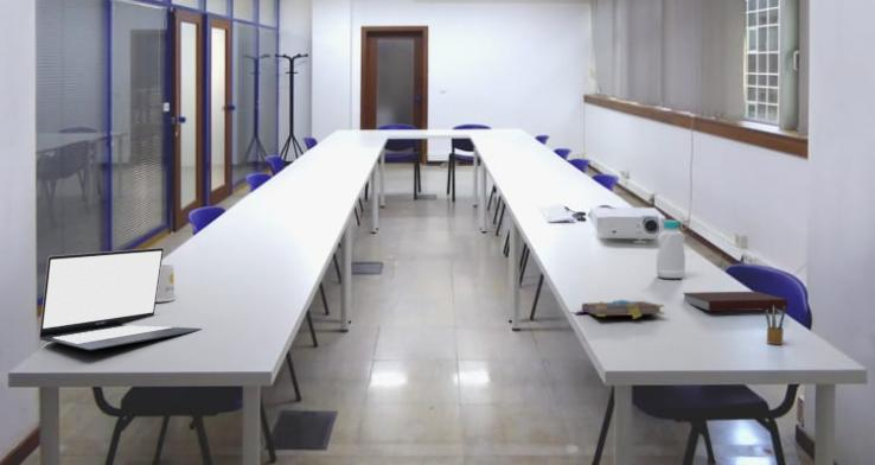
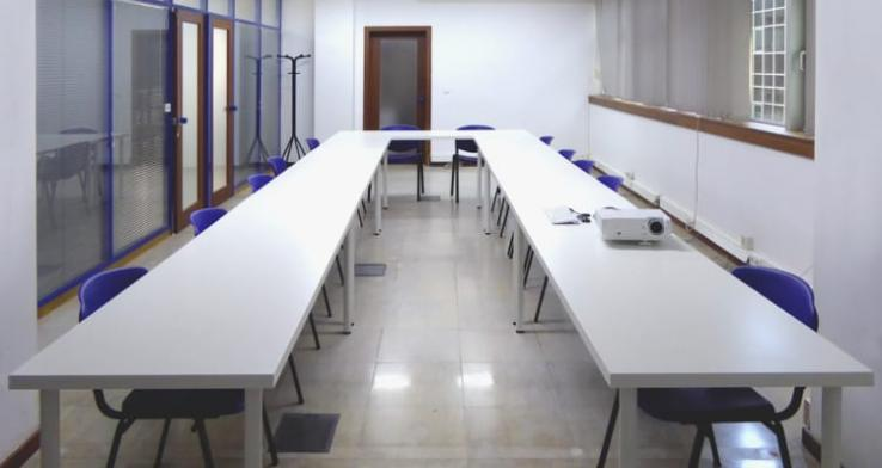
- pencil box [765,305,786,345]
- mug [155,263,177,304]
- bottle [656,219,686,280]
- laptop [38,247,204,351]
- notebook [682,291,788,312]
- book [571,299,665,320]
